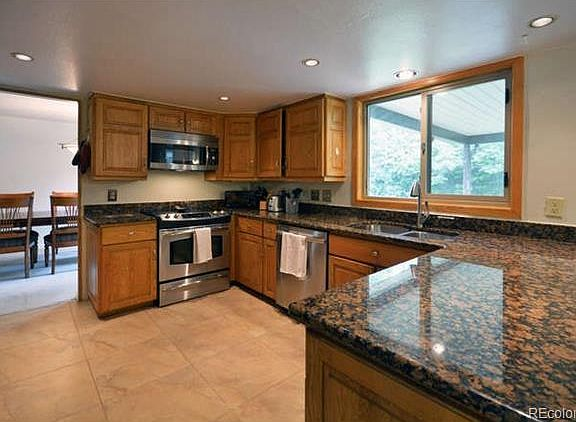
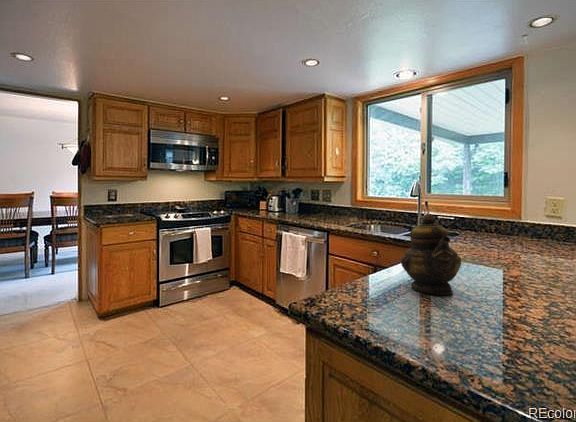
+ teapot [400,213,462,296]
